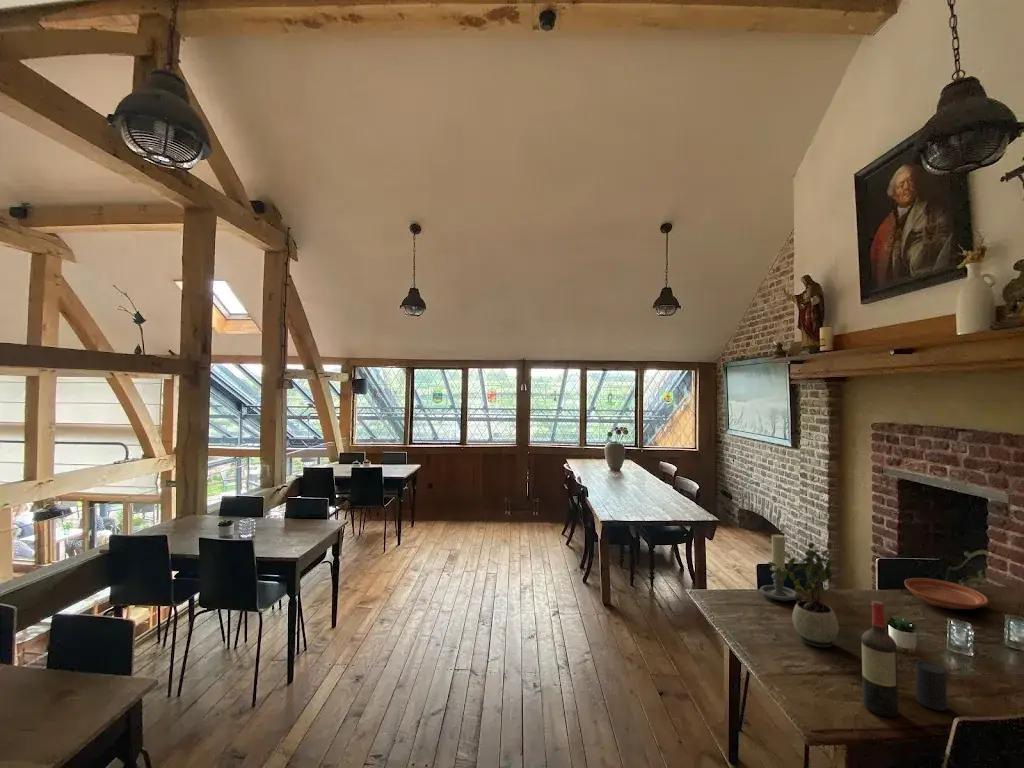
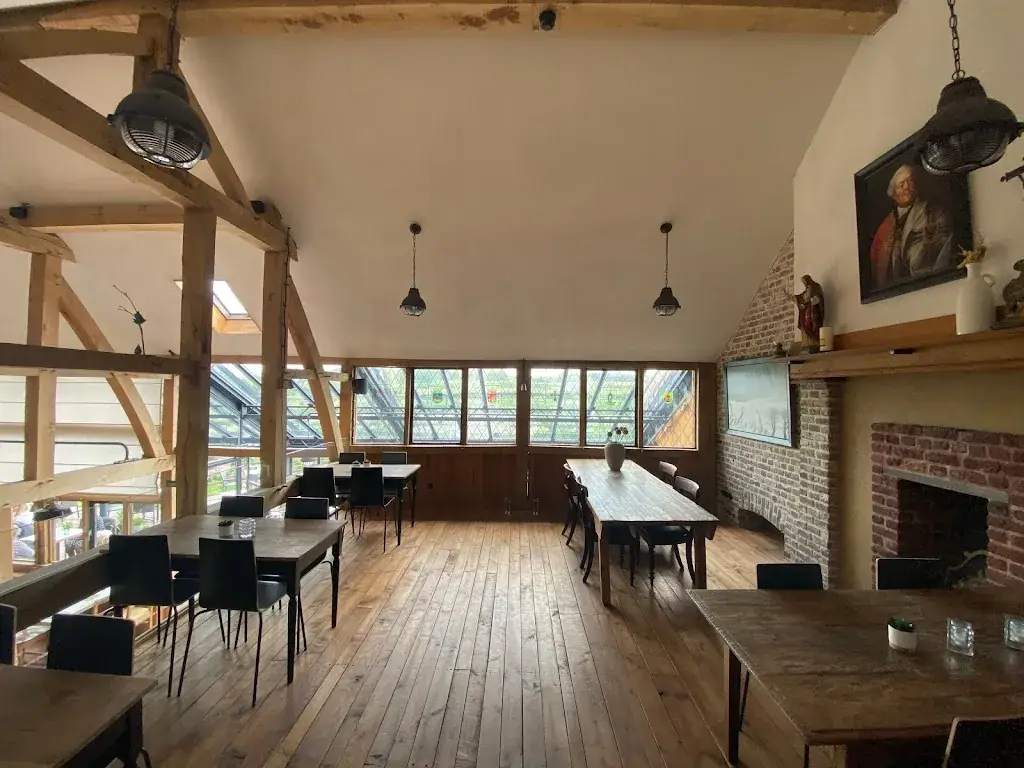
- cup [914,660,948,712]
- candle holder [759,533,805,603]
- plate [903,577,989,610]
- potted plant [767,542,840,649]
- wine bottle [861,600,899,718]
